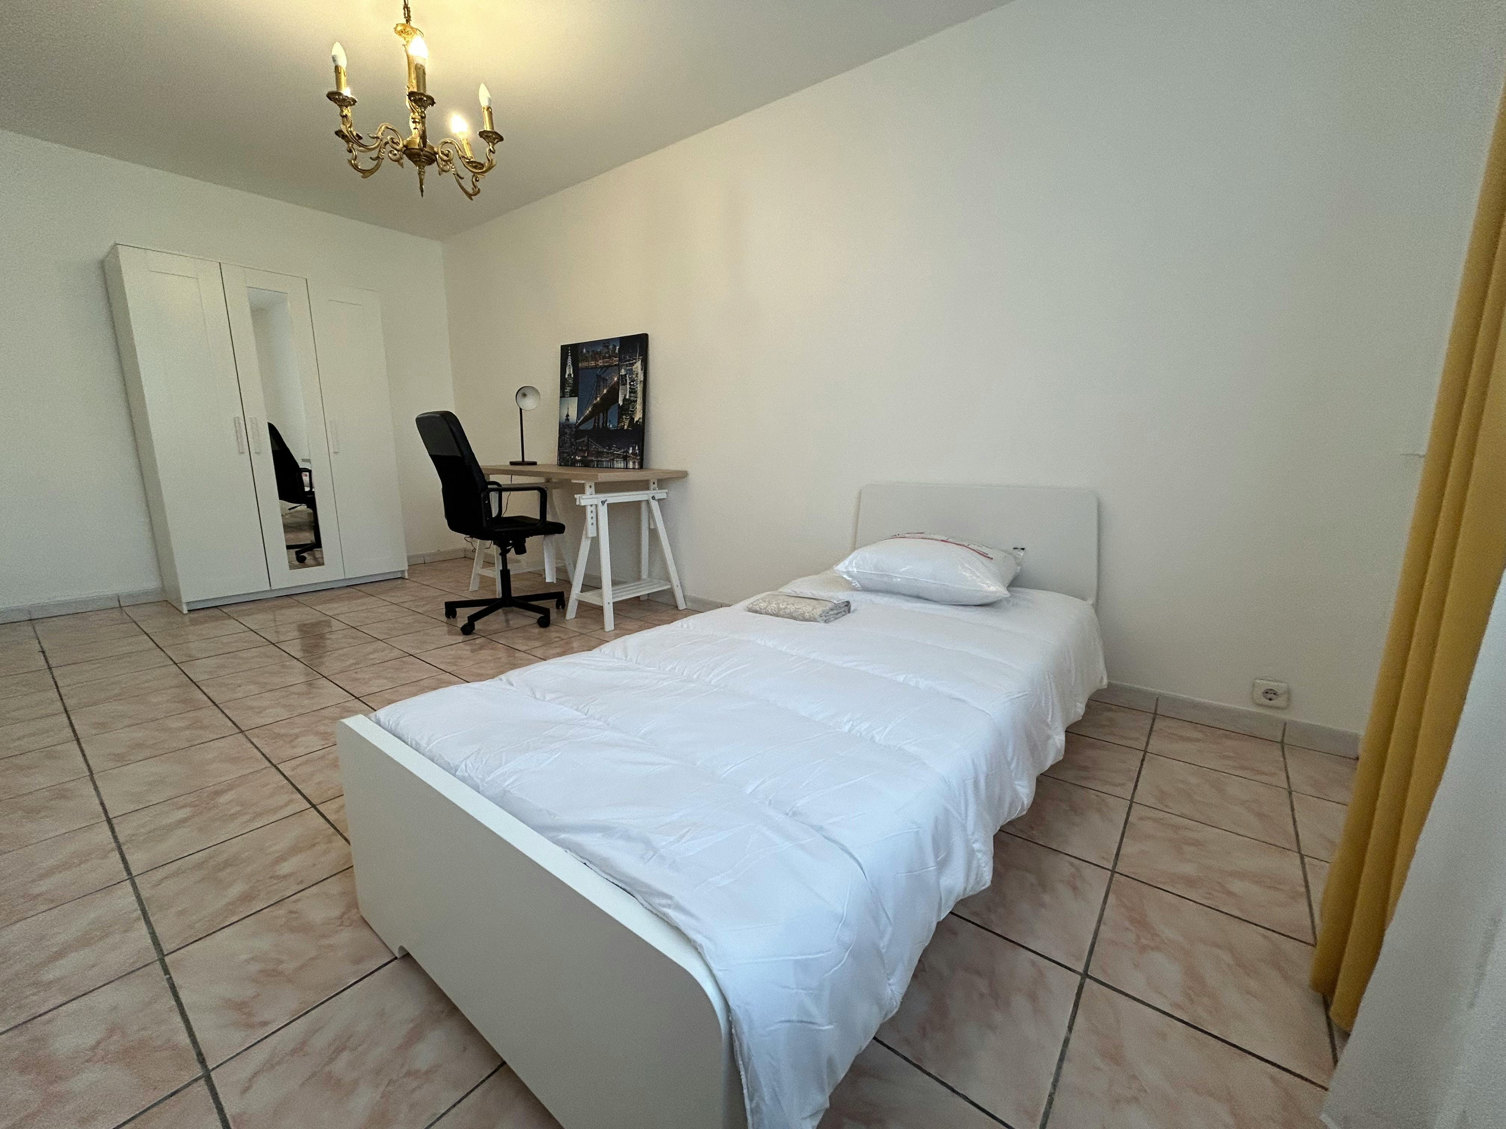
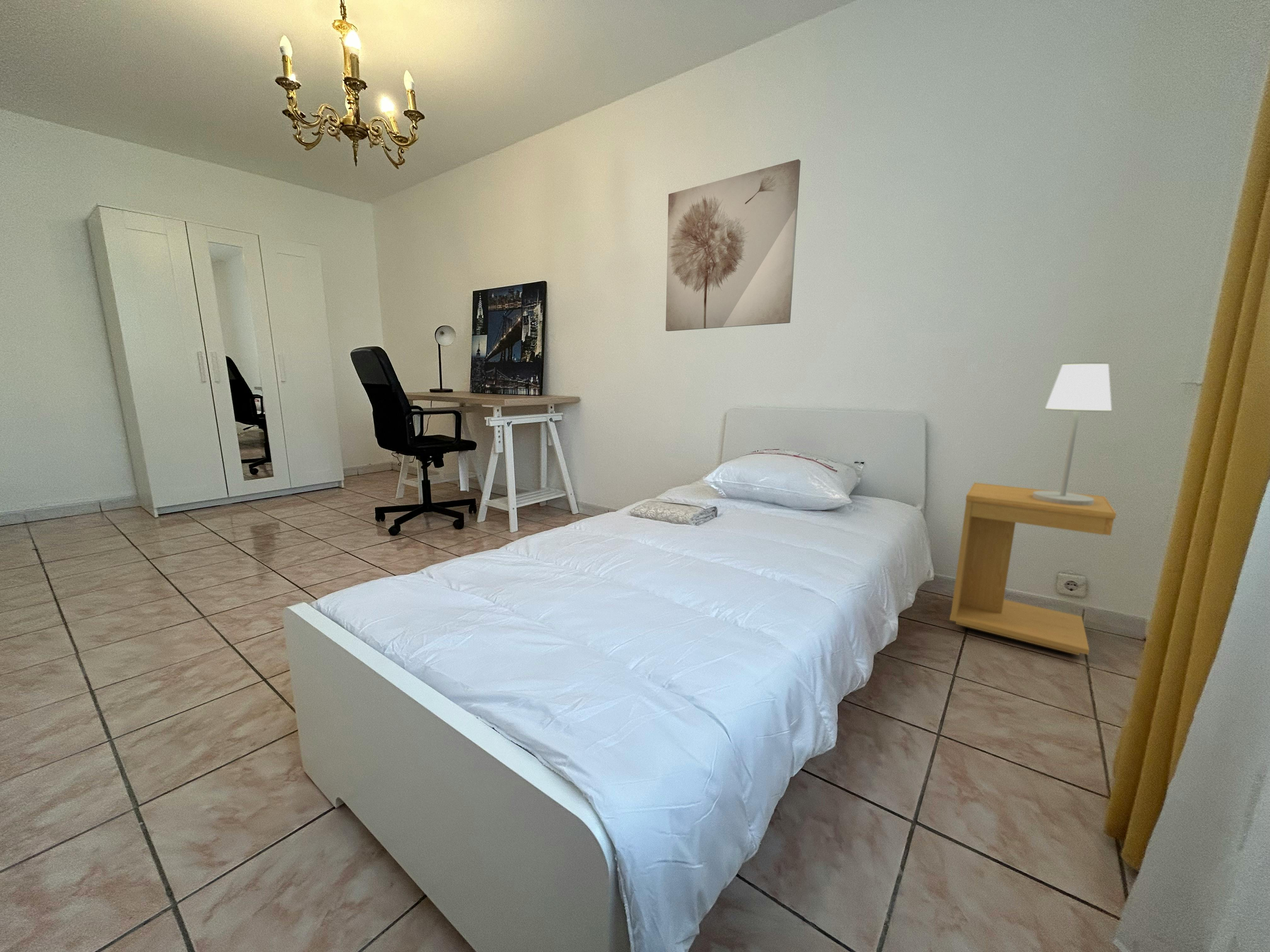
+ wall art [665,159,801,332]
+ side table [949,482,1117,656]
+ table lamp [1033,362,1113,505]
